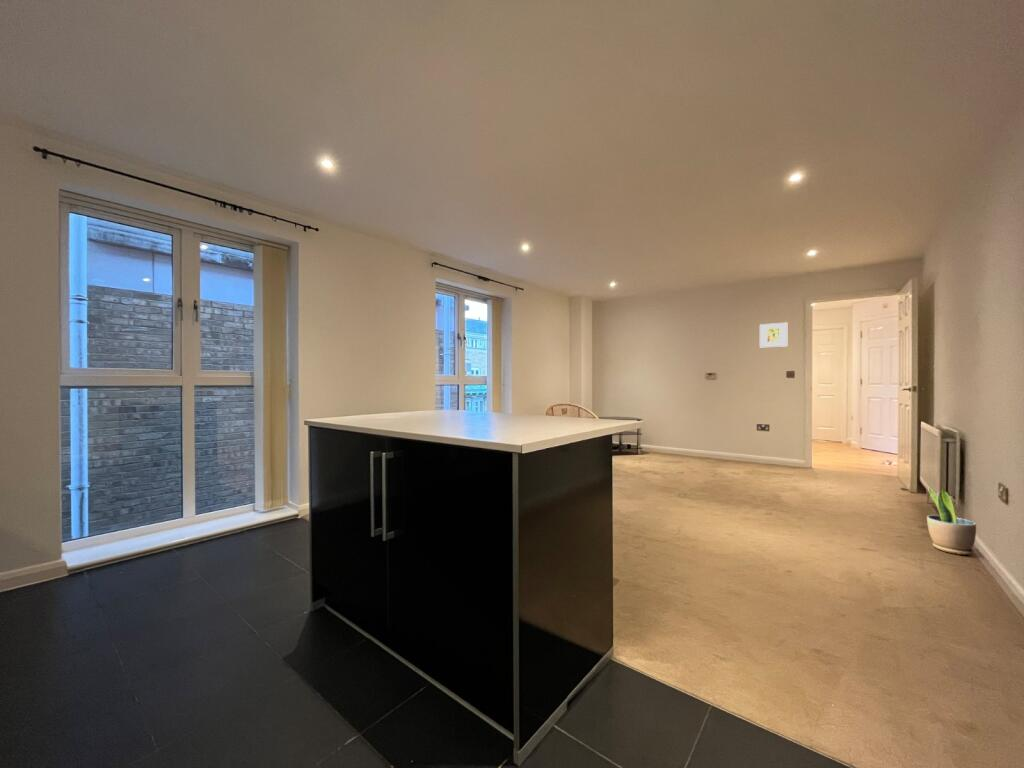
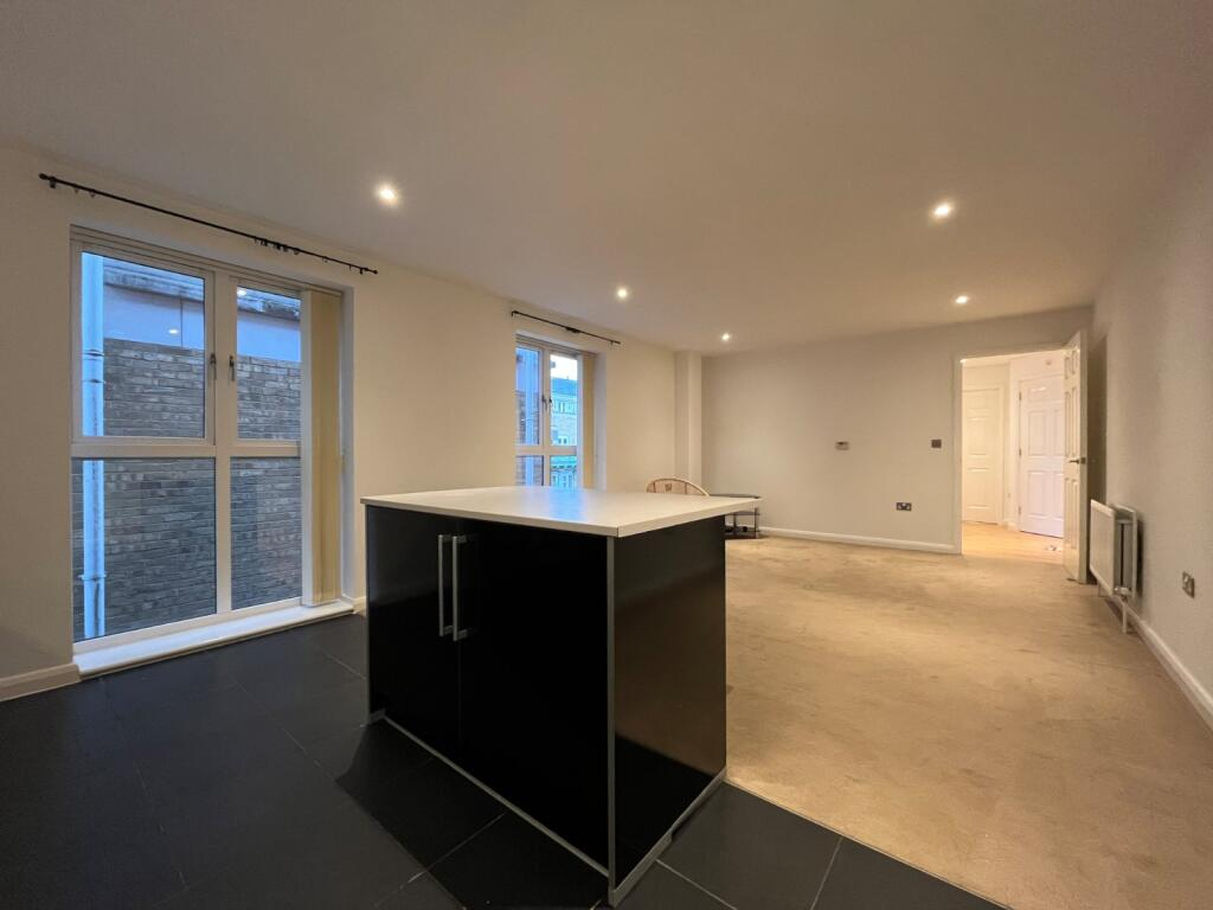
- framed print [759,322,788,348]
- potted plant [926,487,977,556]
